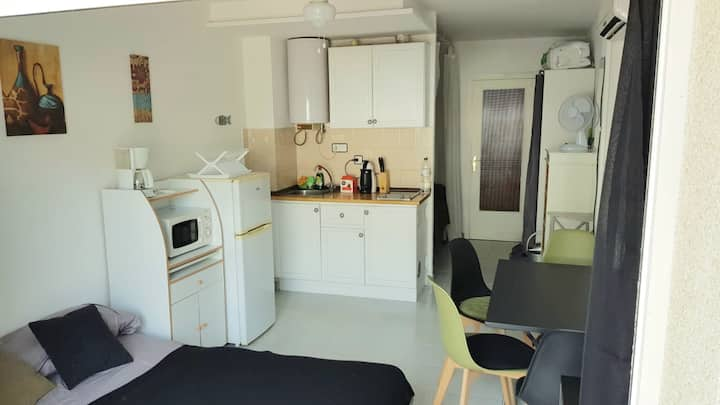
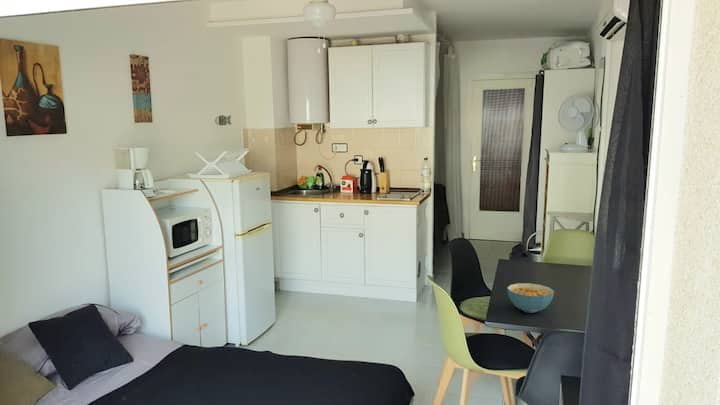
+ cereal bowl [506,282,555,314]
